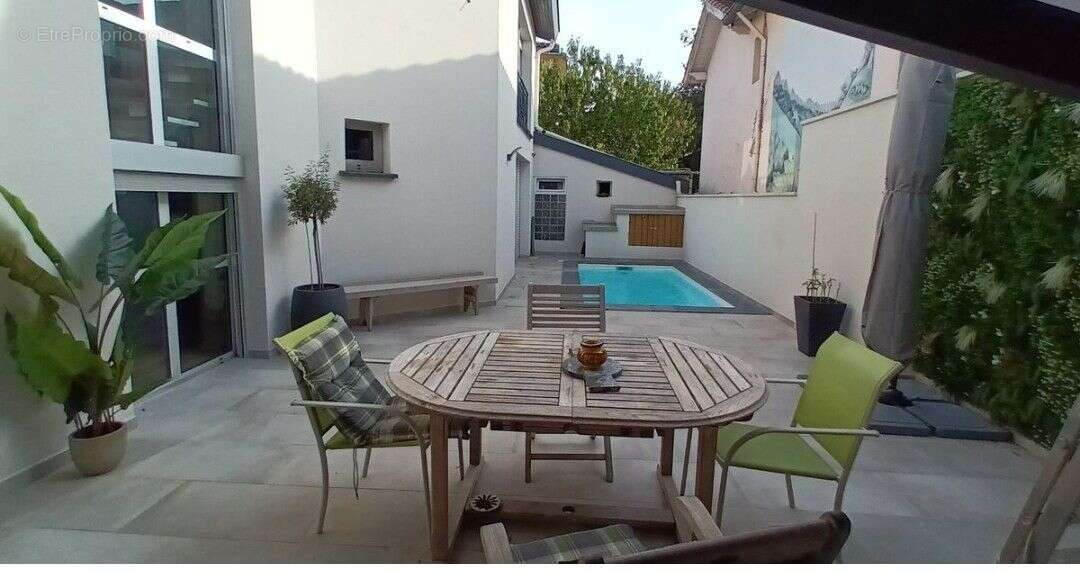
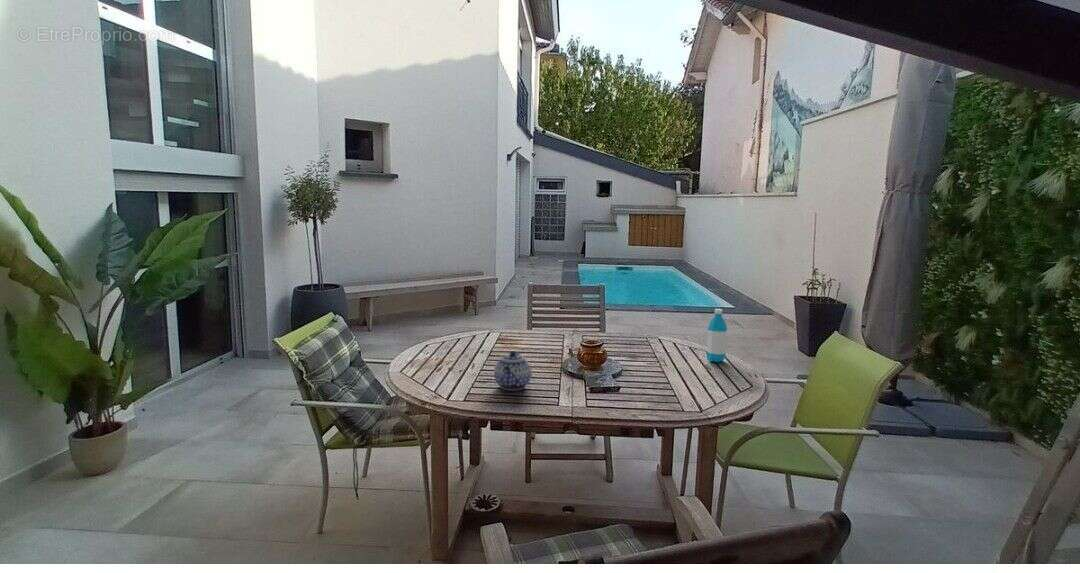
+ water bottle [705,308,728,363]
+ teapot [493,350,533,391]
